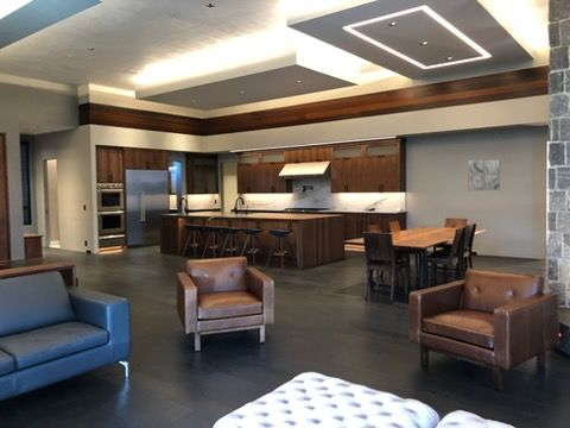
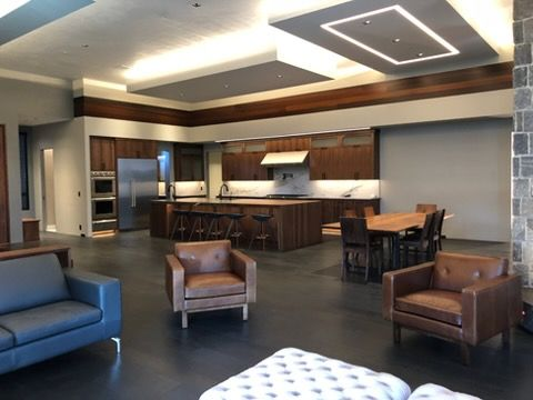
- wall art [467,158,501,191]
